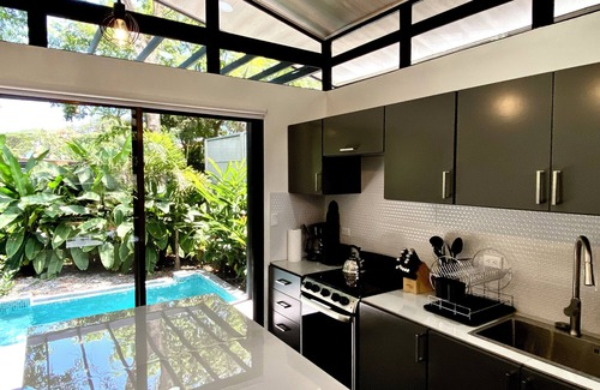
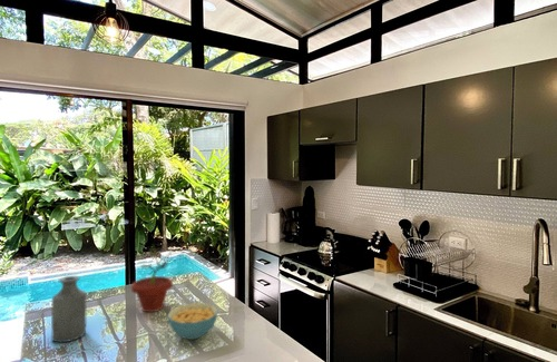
+ potted plant [130,244,175,313]
+ bottle [50,275,88,343]
+ cereal bowl [166,302,218,341]
